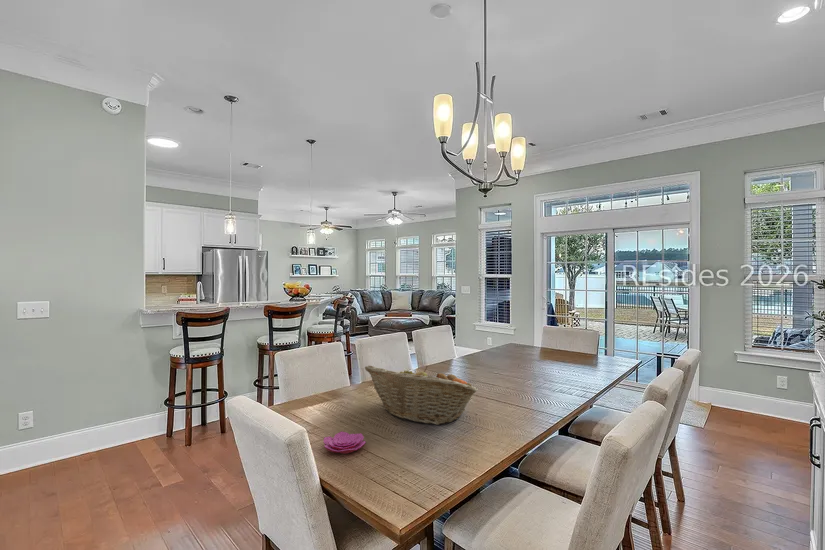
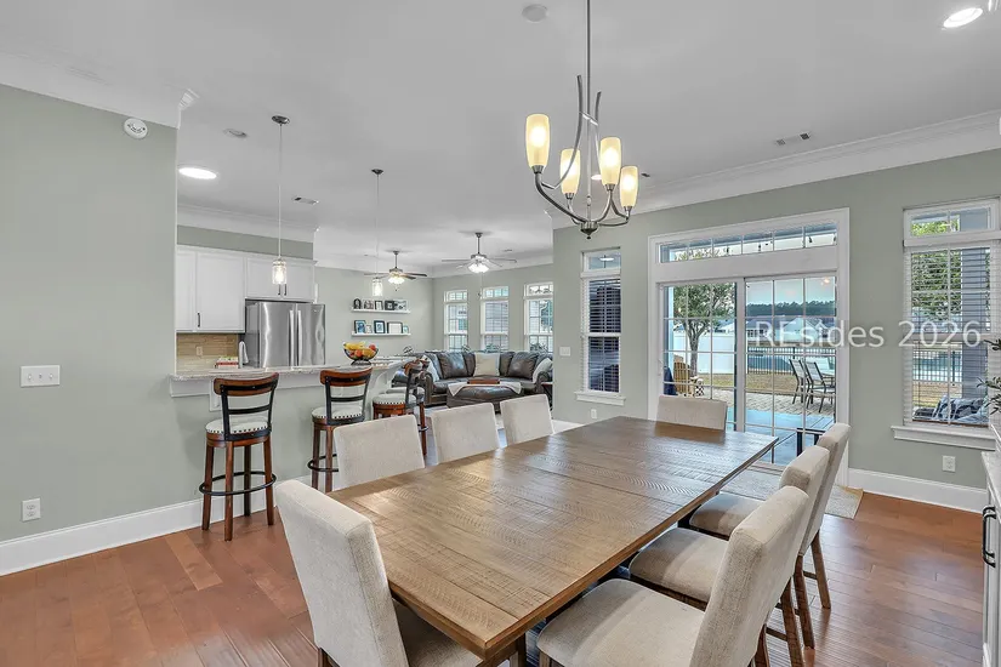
- fruit basket [364,364,479,426]
- flower [323,431,366,455]
